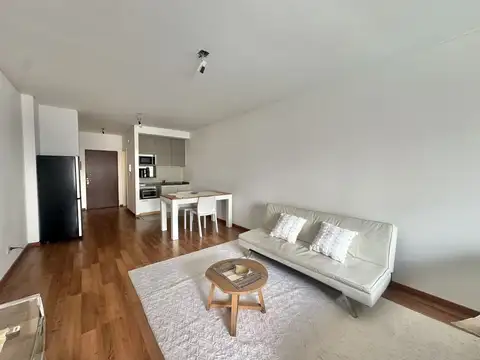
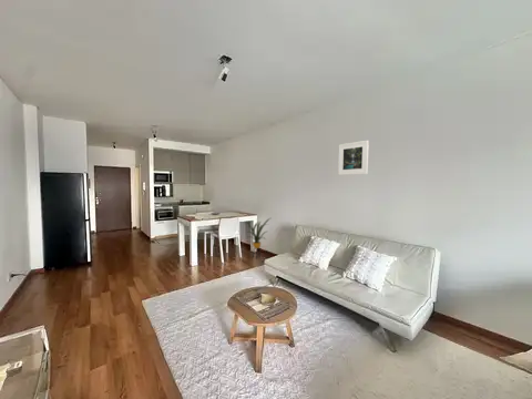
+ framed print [337,140,370,176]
+ house plant [246,217,272,259]
